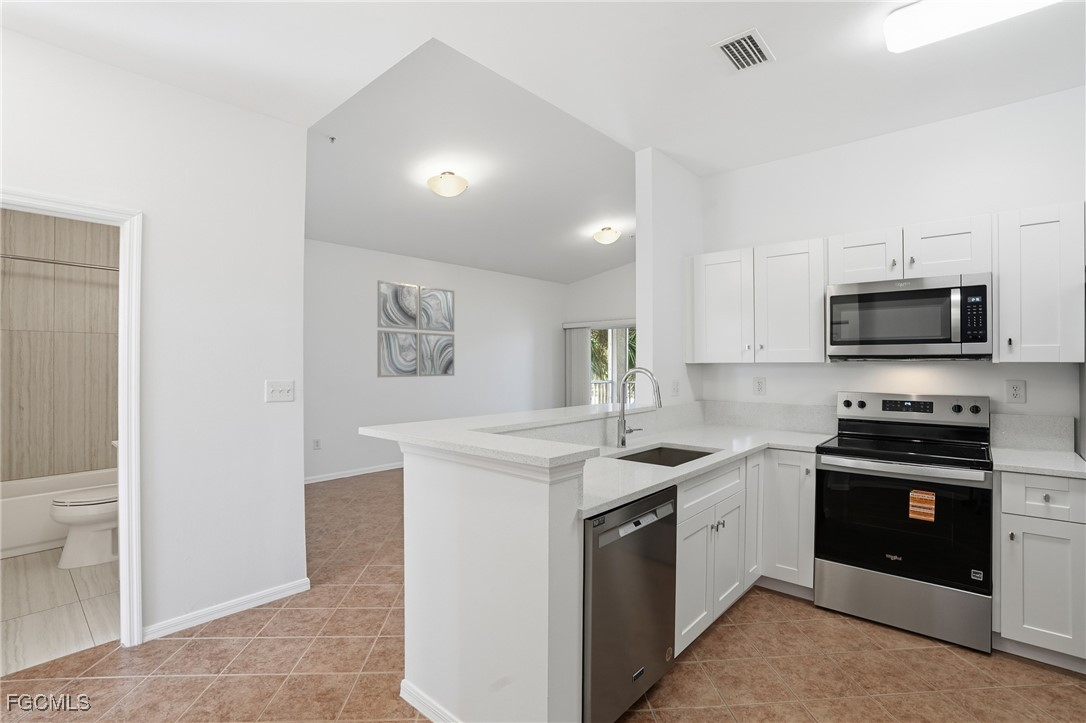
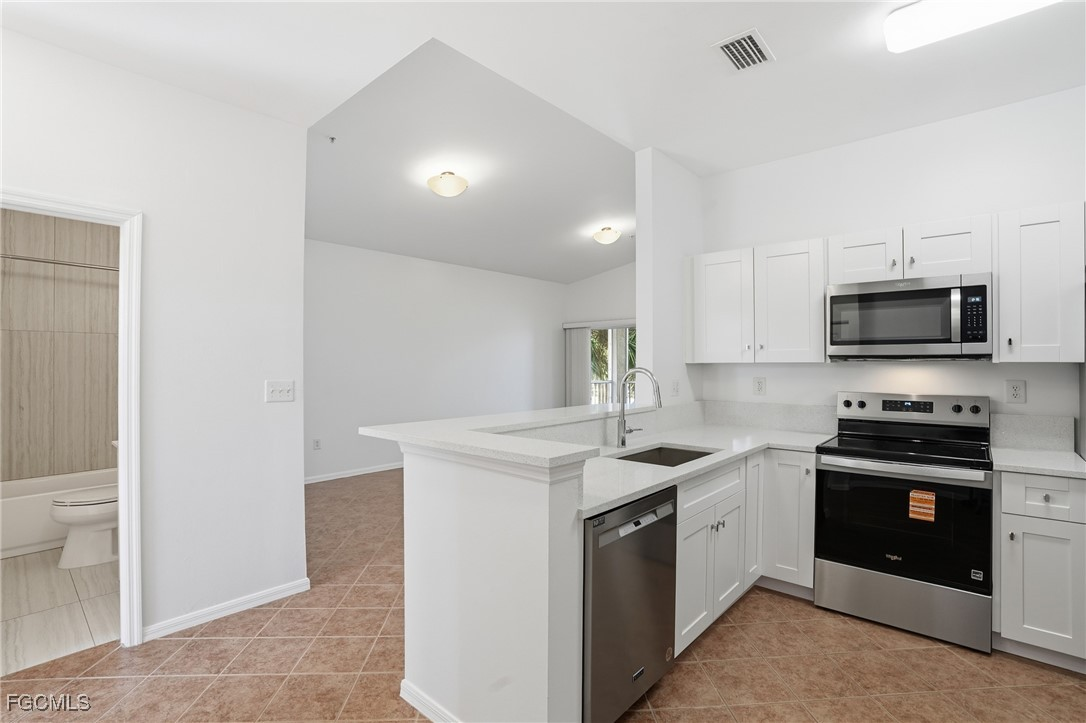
- wall art [377,279,455,378]
